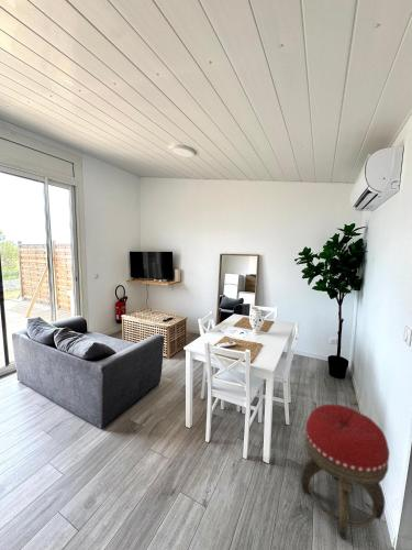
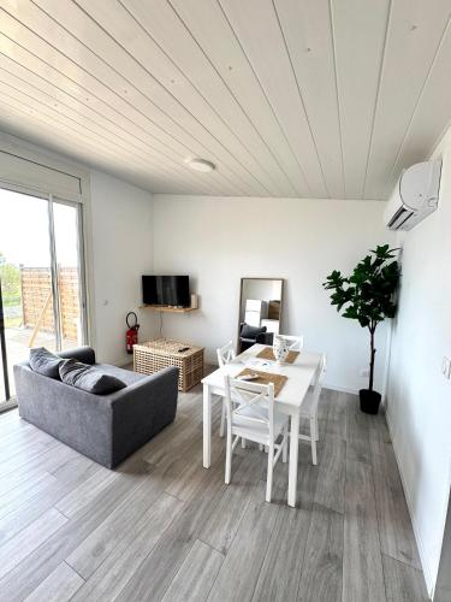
- footstool [300,404,390,540]
